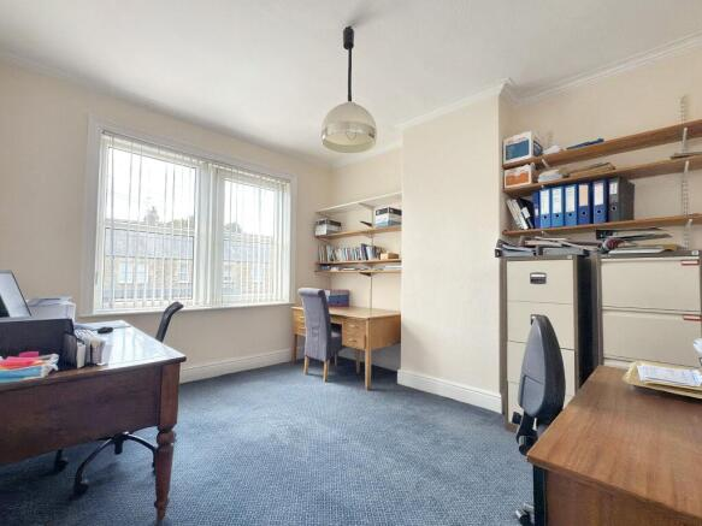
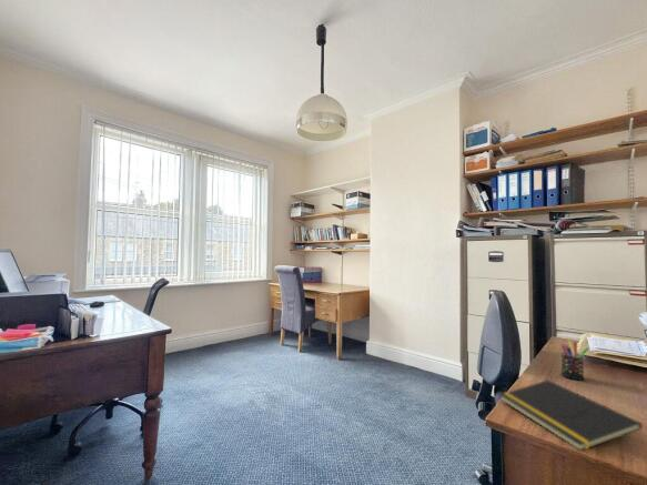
+ notepad [499,378,644,452]
+ pen holder [560,340,590,381]
